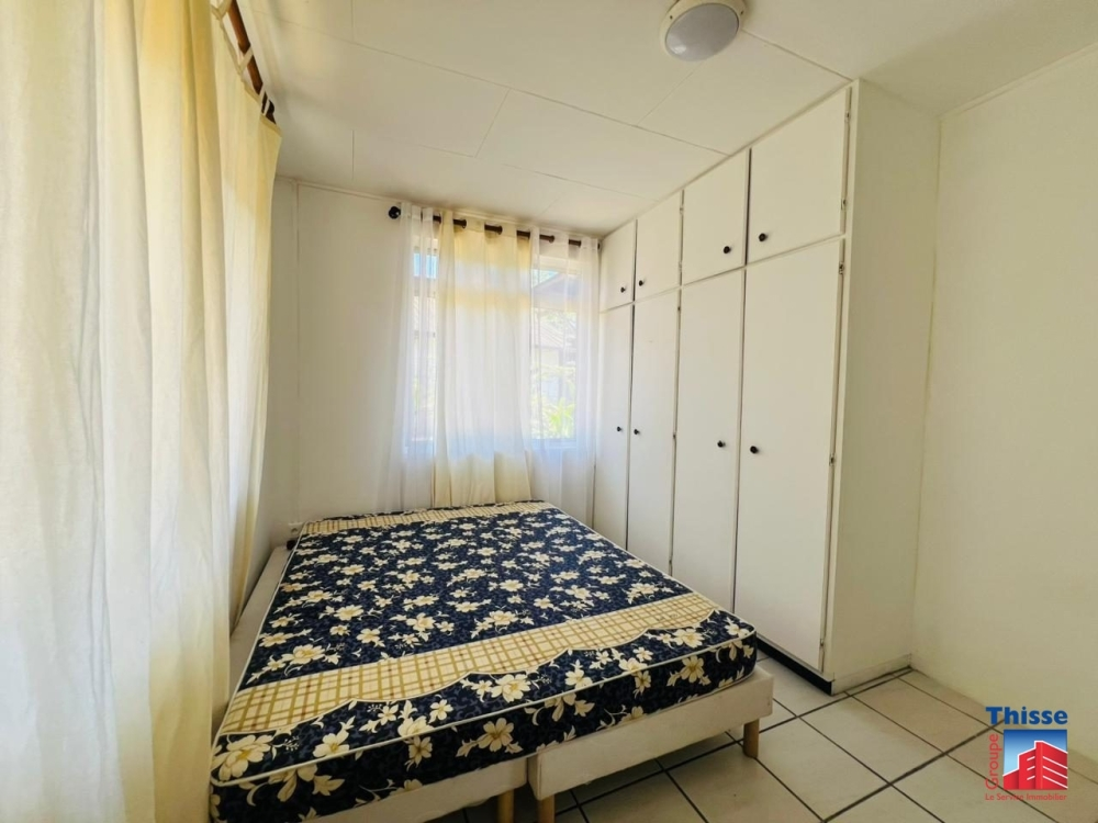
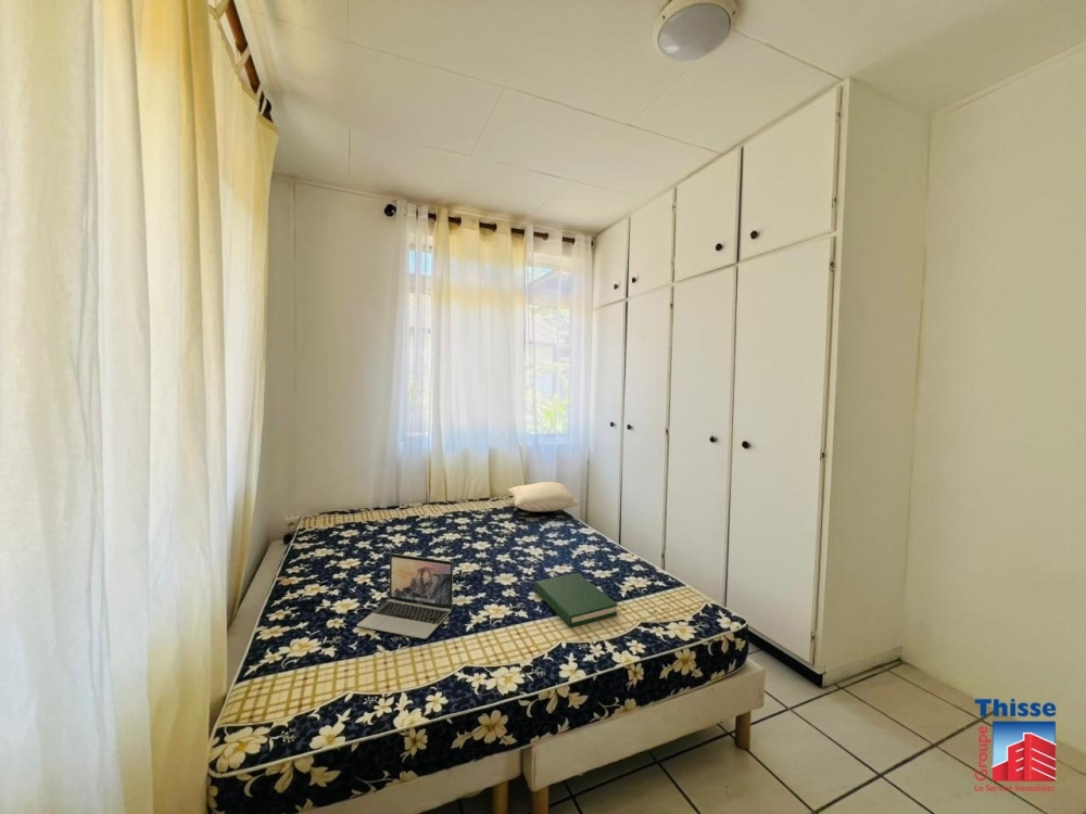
+ hardback book [534,572,619,628]
+ pillow [506,481,580,512]
+ laptop [357,552,454,639]
